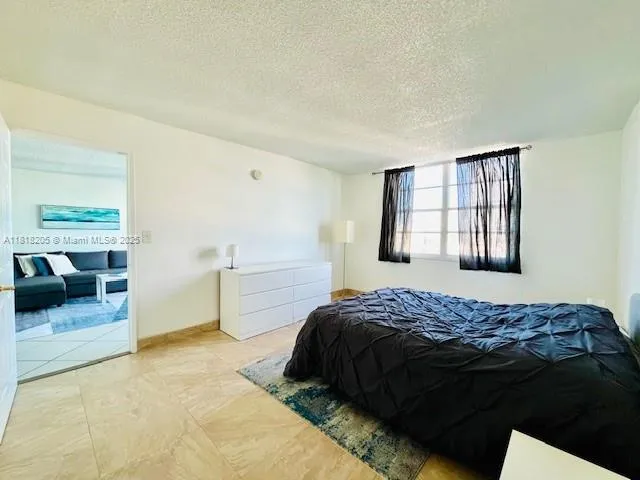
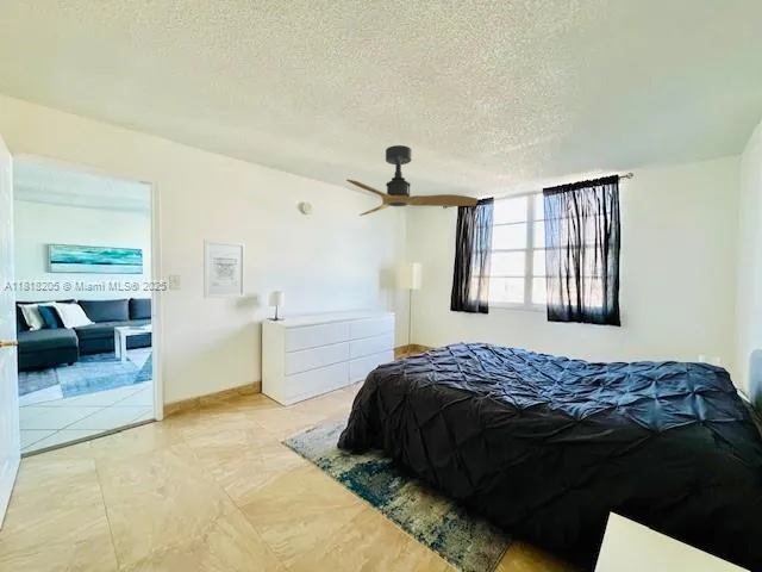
+ ceiling fan [345,144,479,217]
+ wall art [202,238,246,299]
